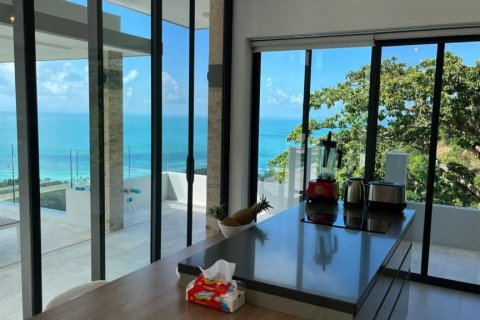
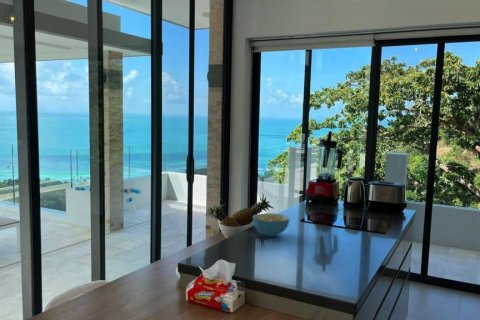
+ cereal bowl [252,212,291,238]
